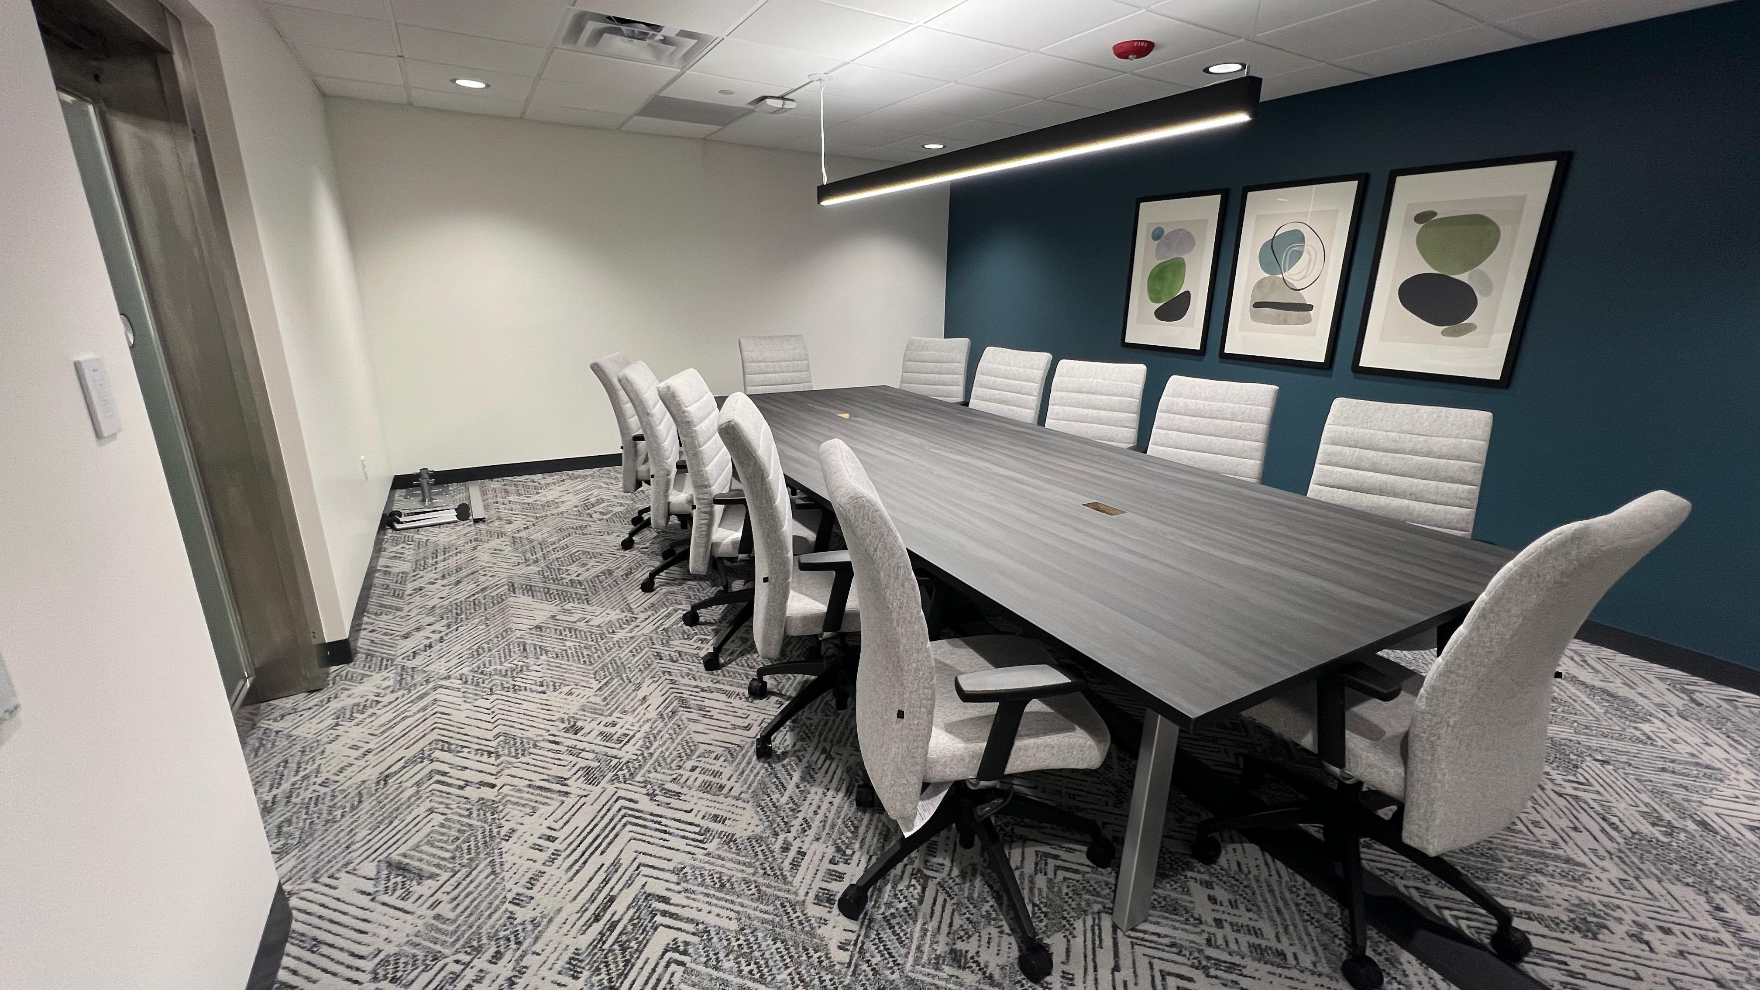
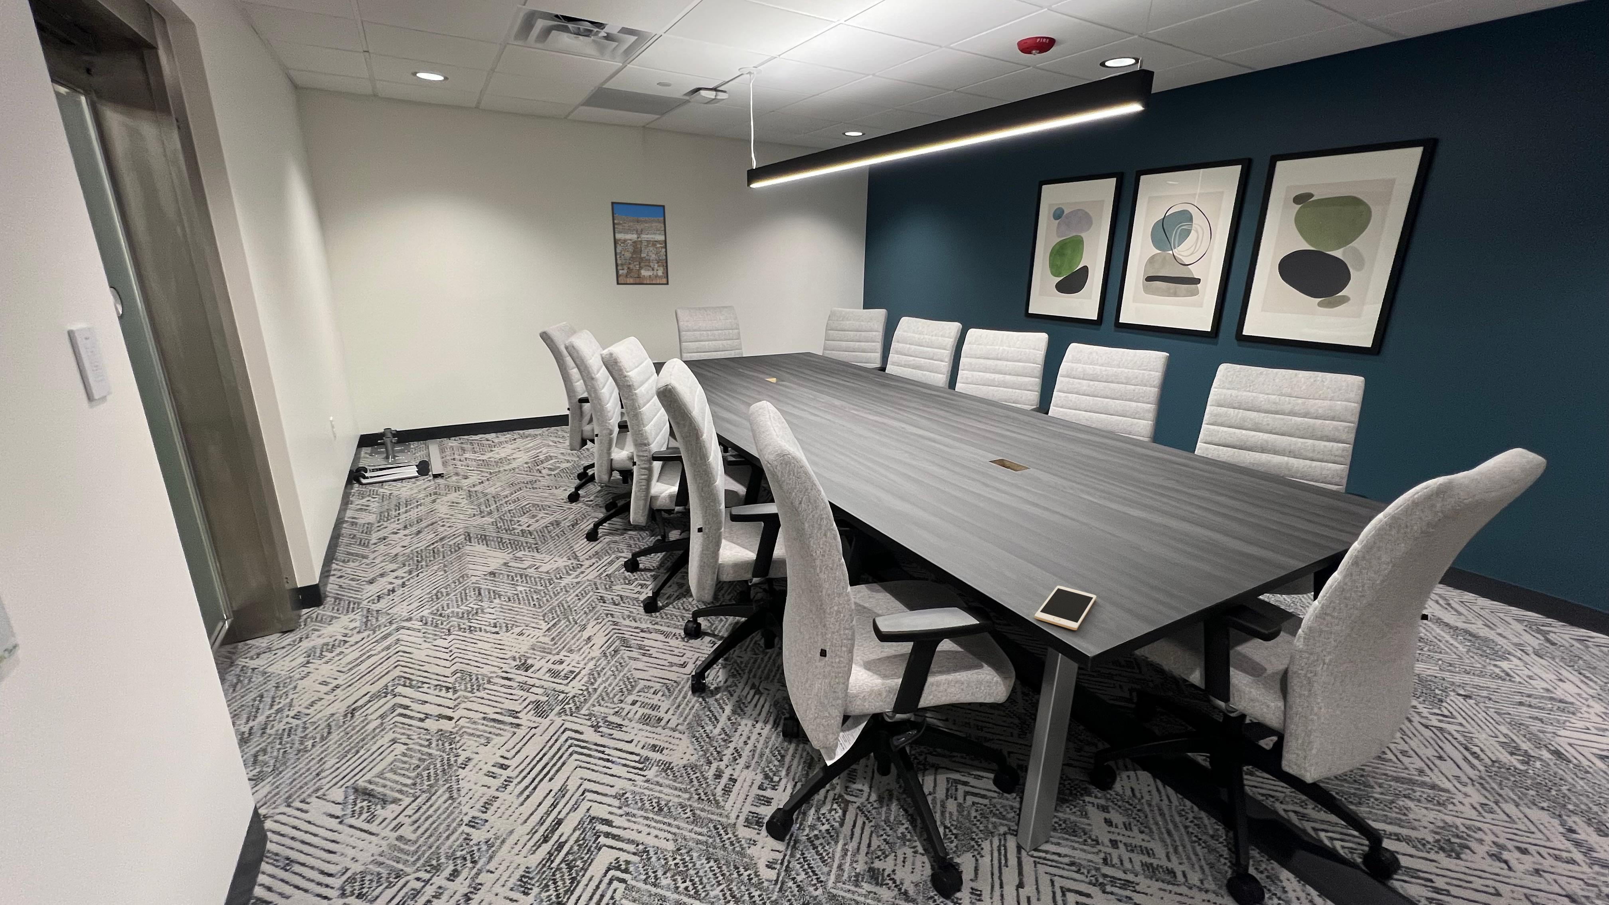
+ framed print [611,201,670,285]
+ cell phone [1034,586,1096,631]
